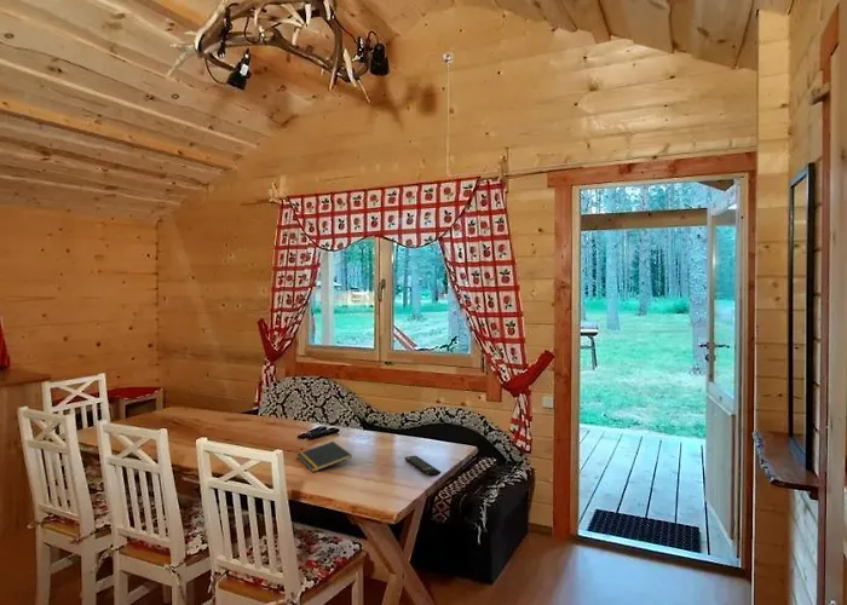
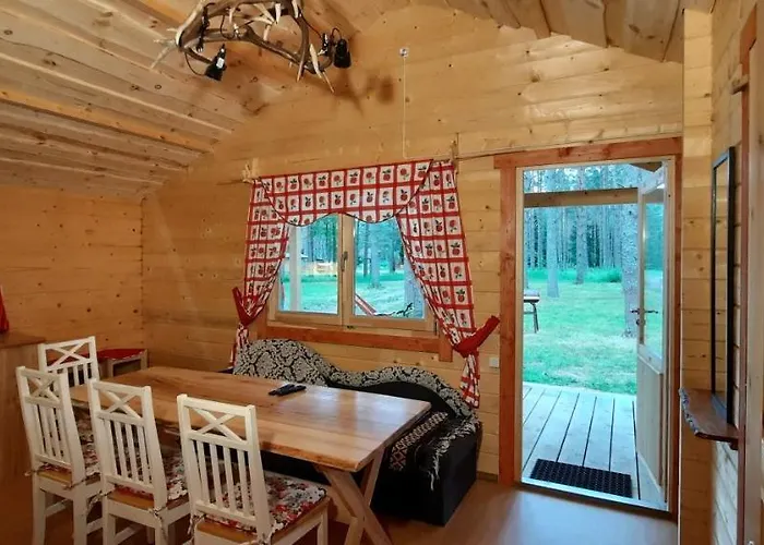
- remote control [403,455,442,478]
- notepad [295,440,353,473]
